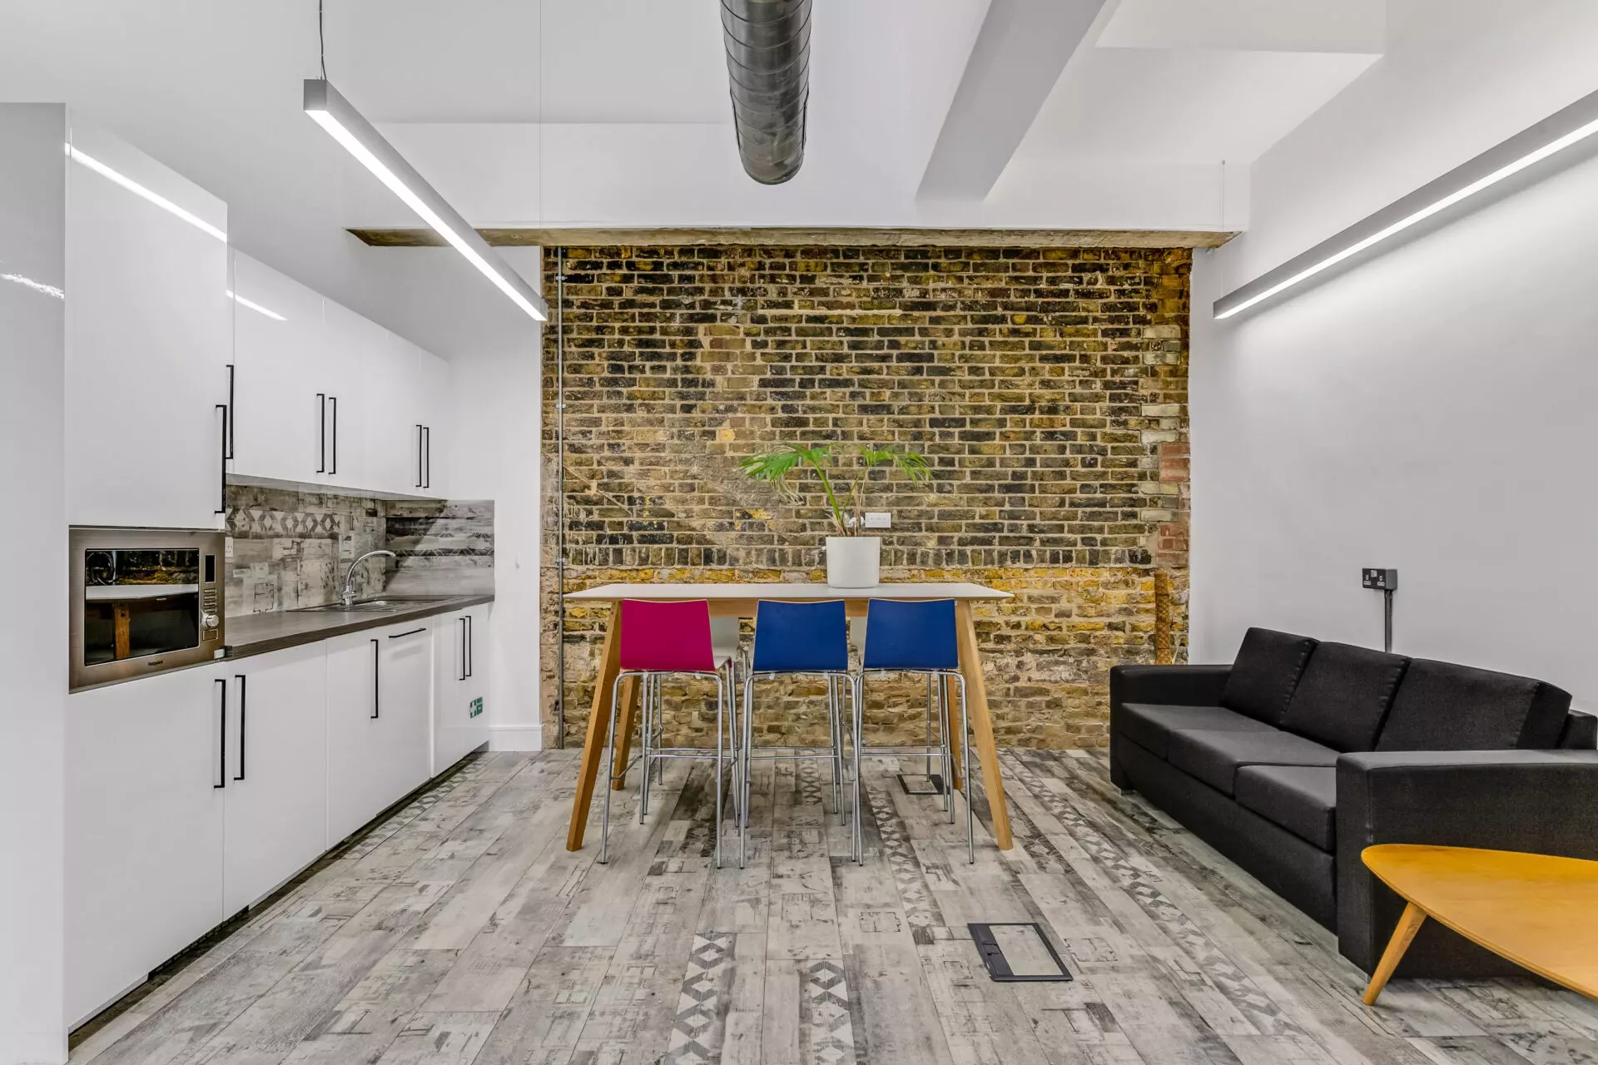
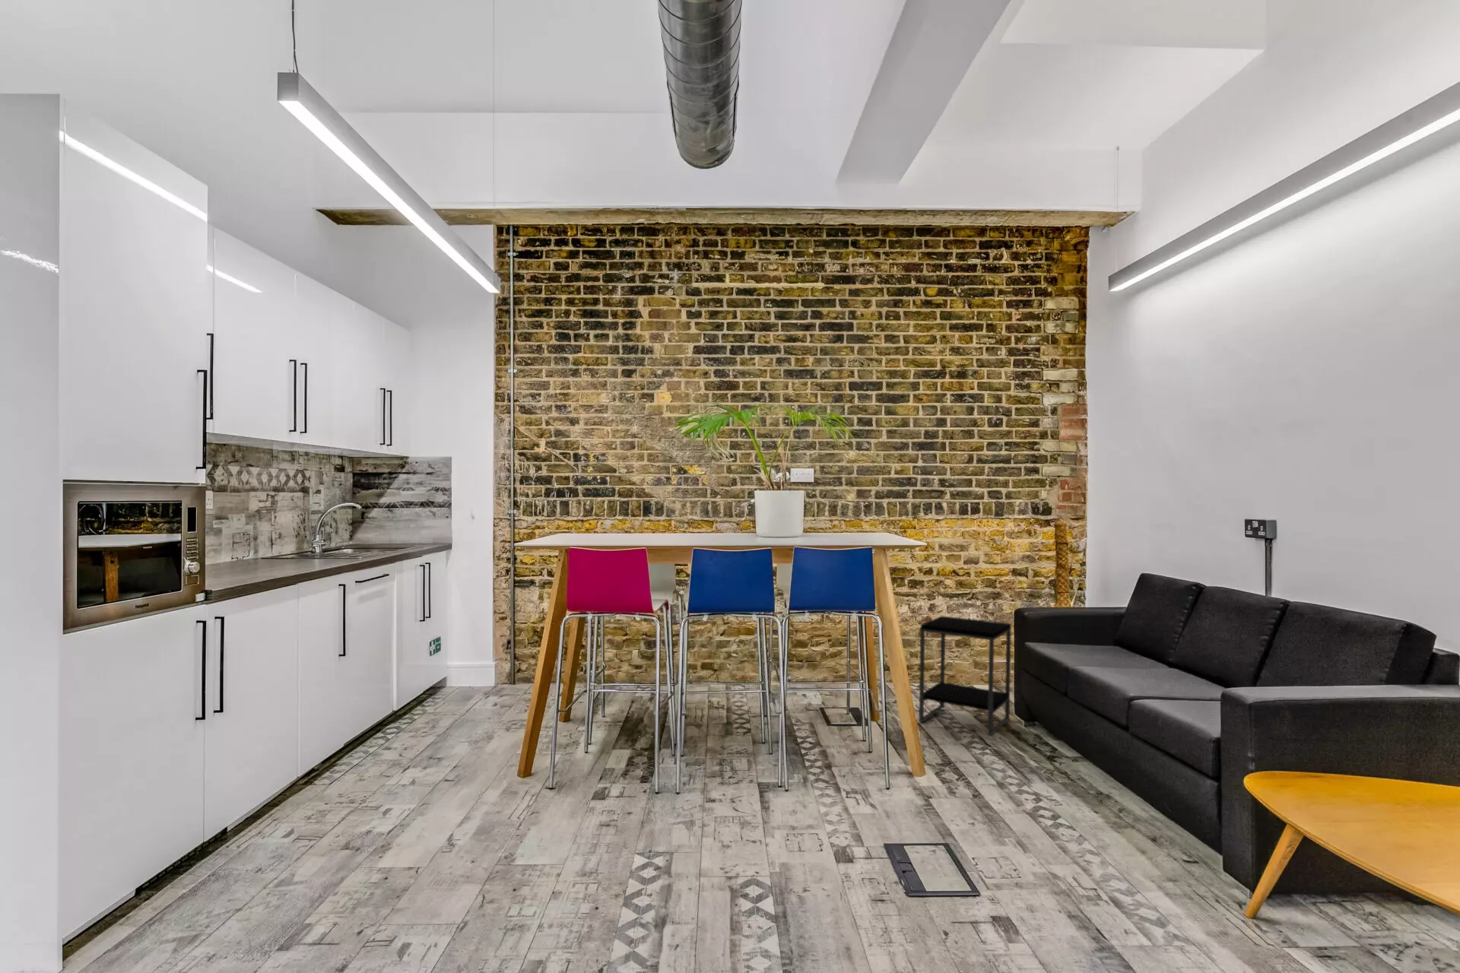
+ side table [919,615,1012,736]
